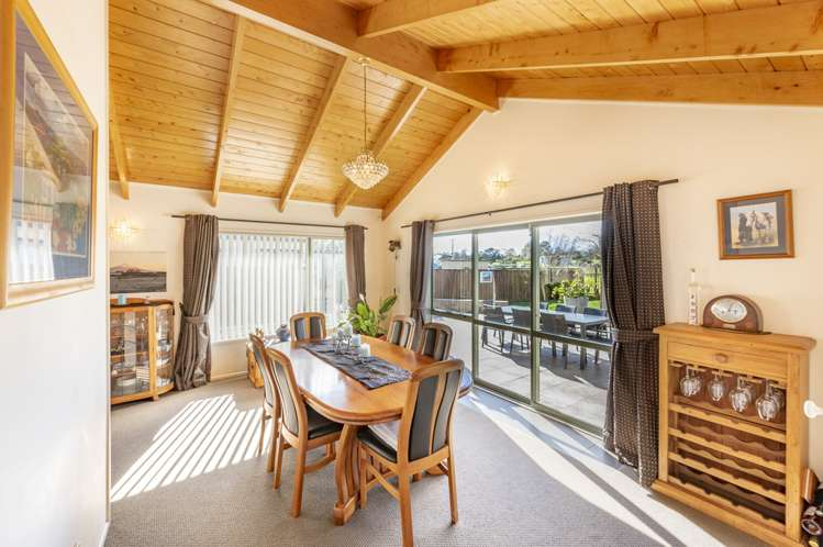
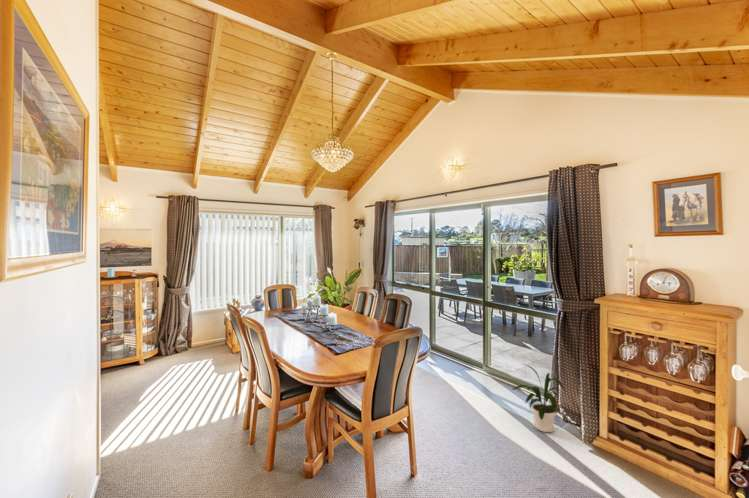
+ house plant [510,363,566,433]
